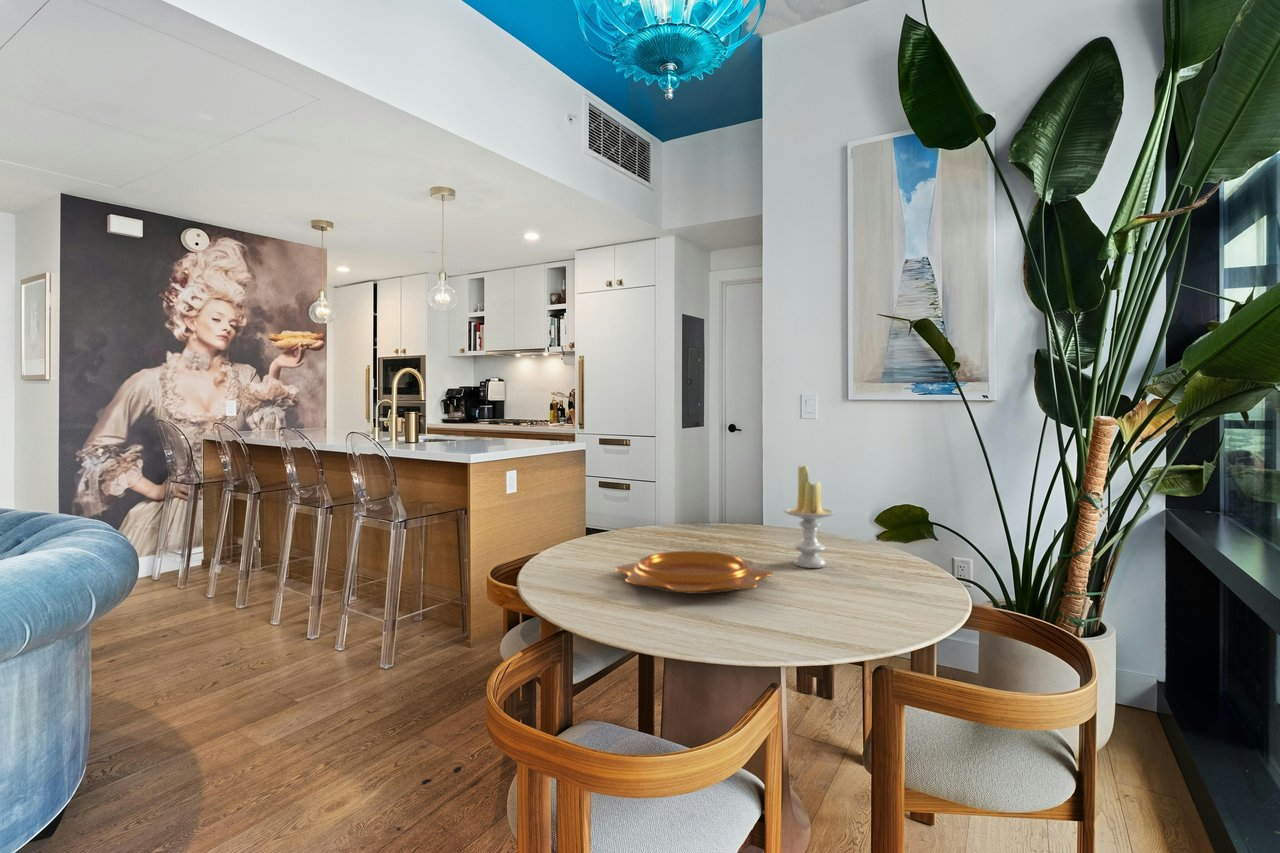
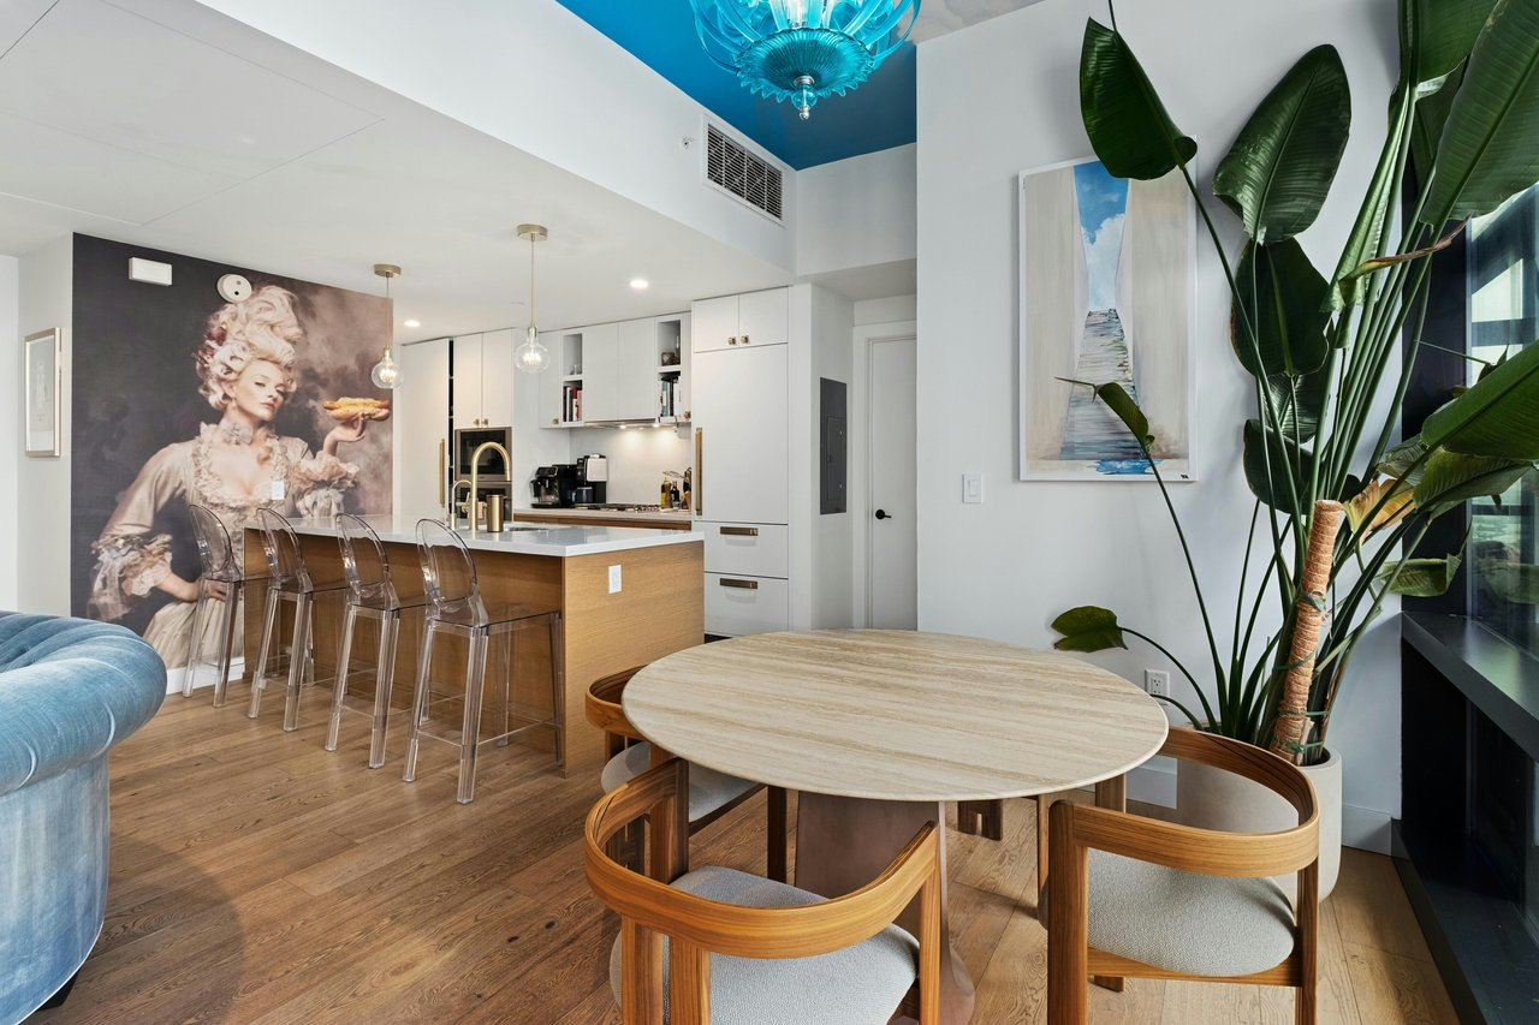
- decorative bowl [614,550,774,595]
- candle [783,464,837,569]
